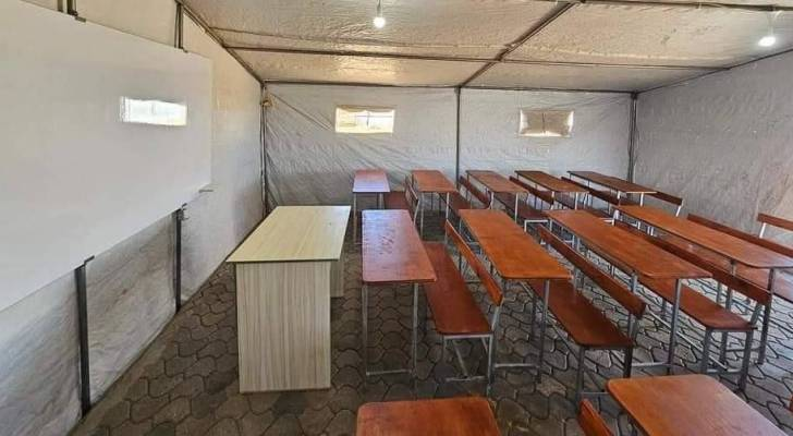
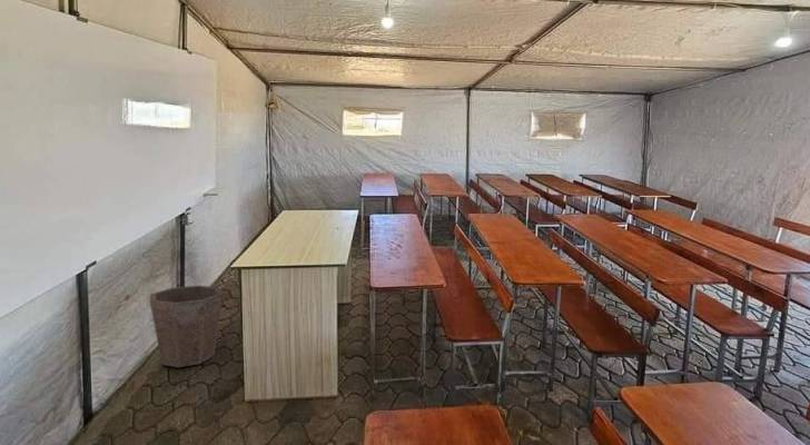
+ waste bin [149,285,224,368]
